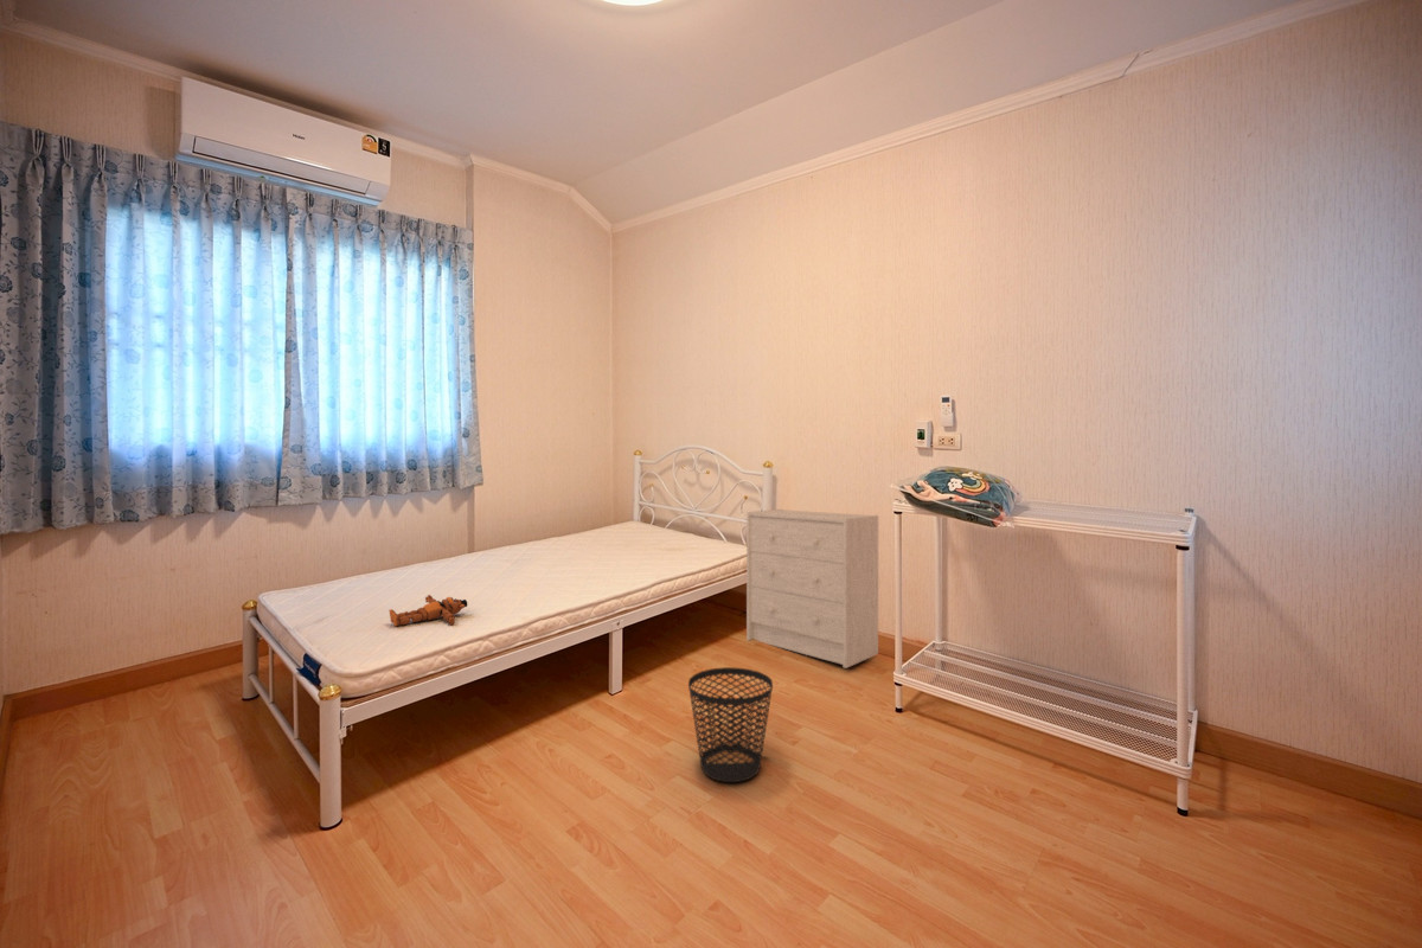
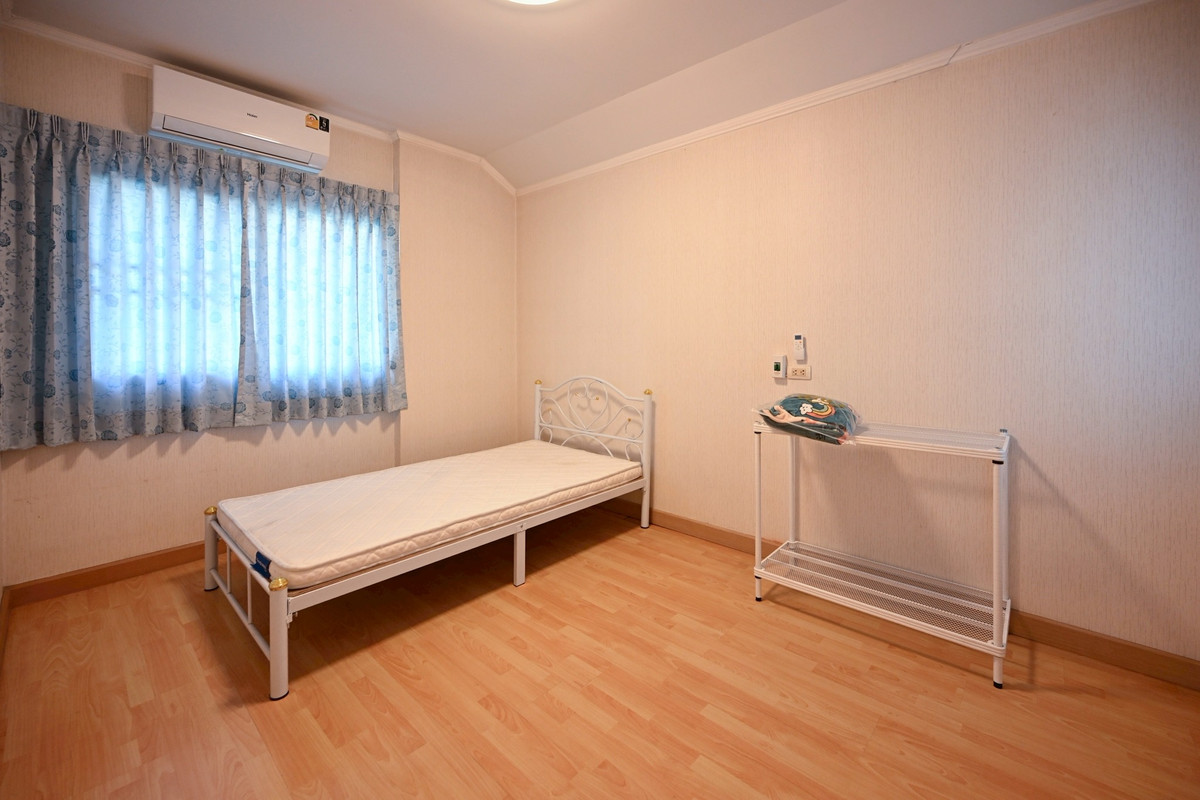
- wastebasket [687,666,774,783]
- teddy bear [389,594,468,628]
- dresser [745,508,879,670]
